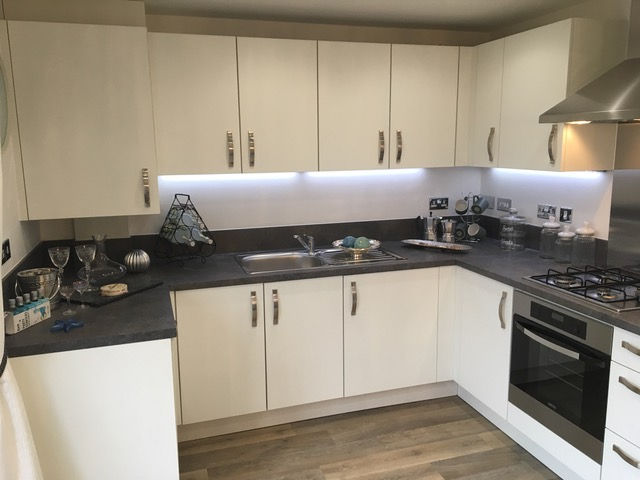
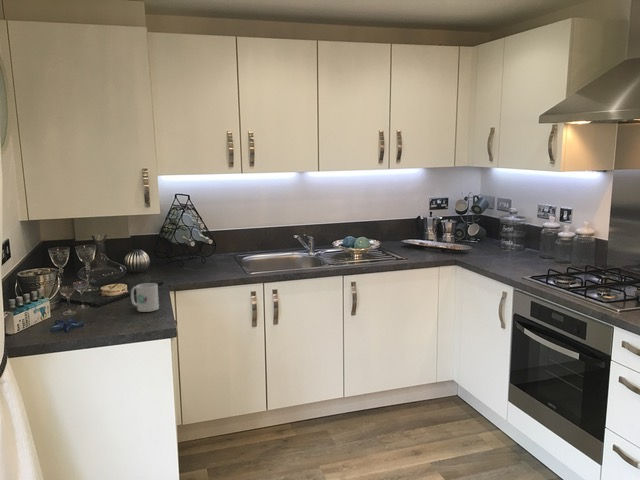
+ mug [130,282,160,313]
